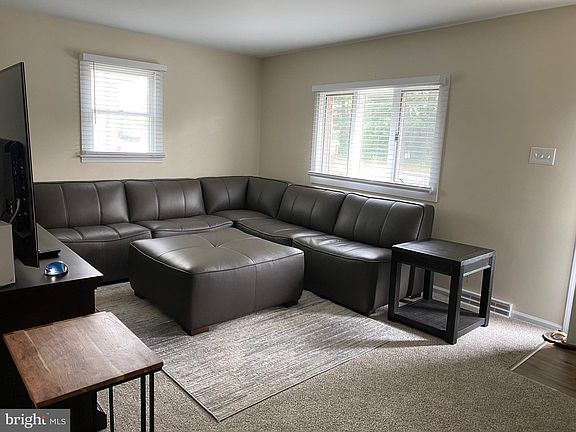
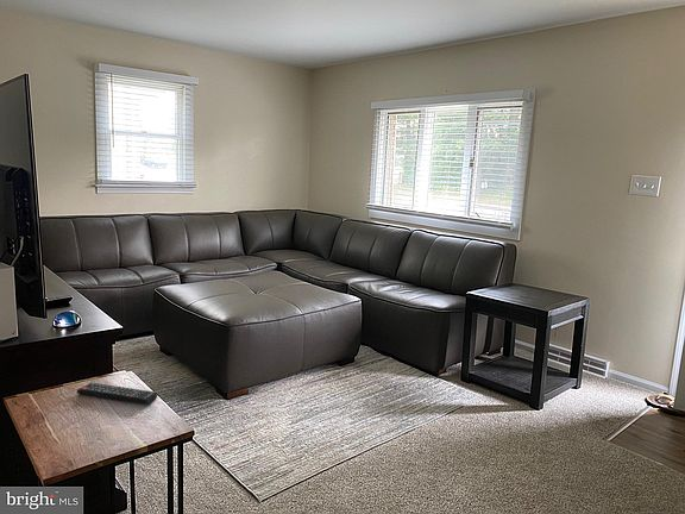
+ remote control [76,382,158,406]
